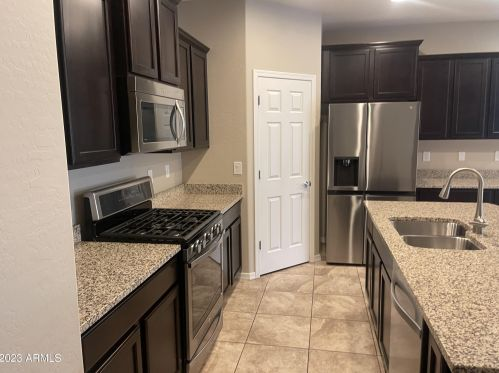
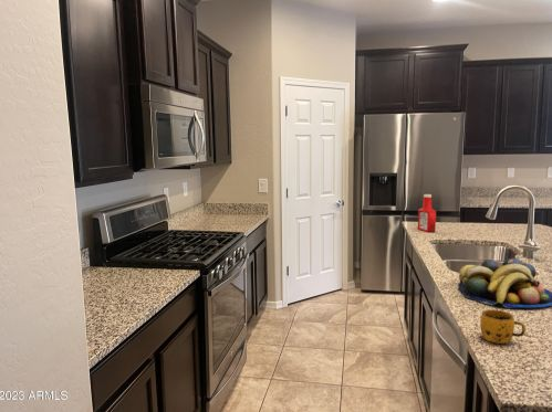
+ mug [479,308,527,345]
+ soap bottle [417,193,437,233]
+ fruit bowl [458,257,552,309]
